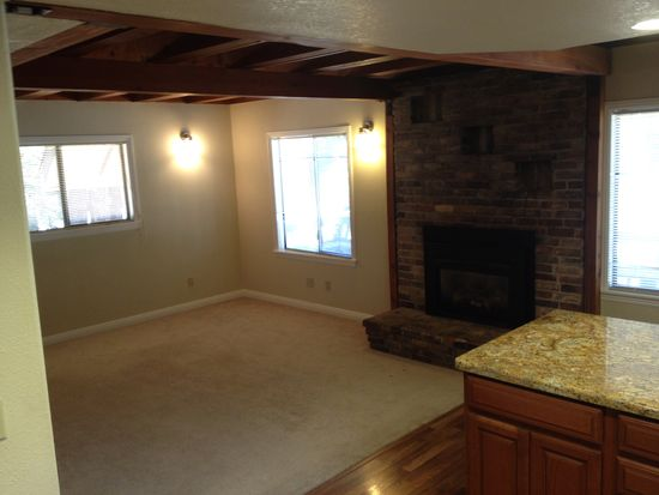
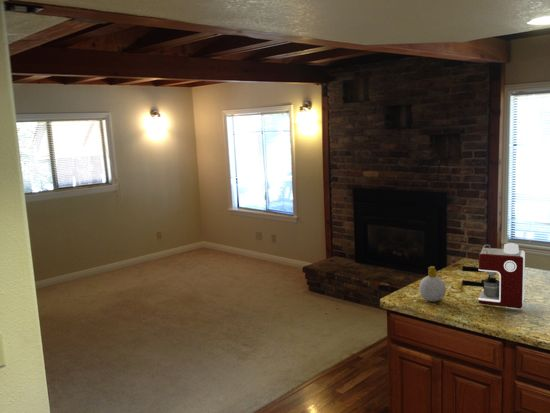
+ soap bottle [418,265,447,303]
+ coffee maker [461,242,526,310]
